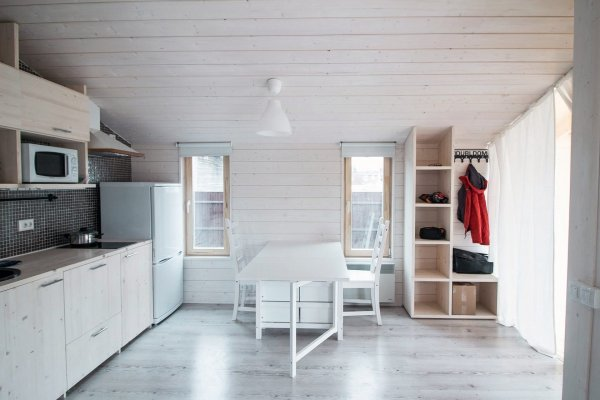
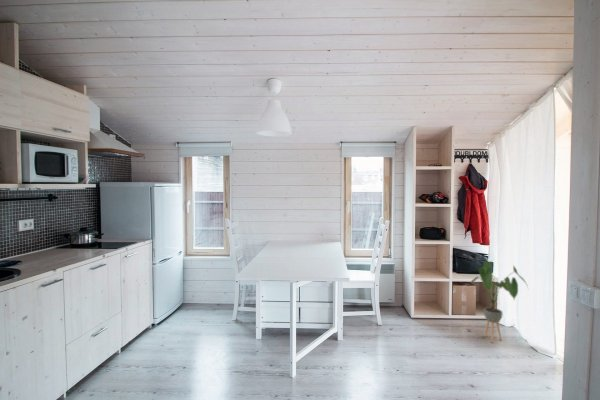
+ house plant [470,259,530,344]
